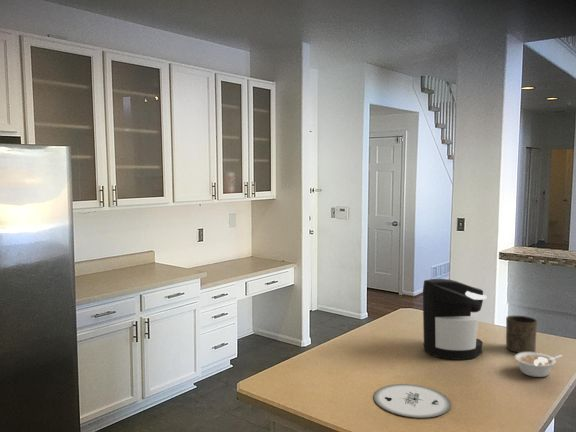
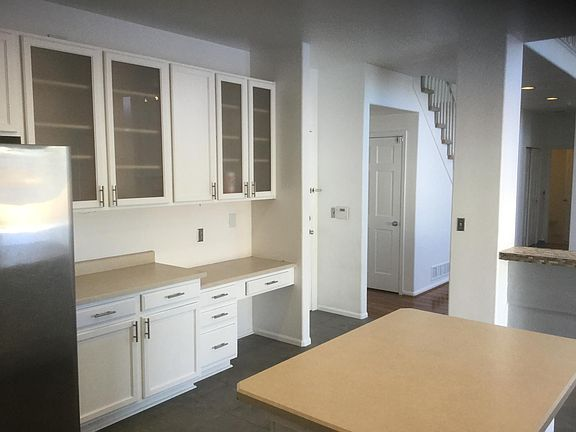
- cup [505,314,538,354]
- plate [373,383,452,419]
- coffee maker [422,278,488,361]
- legume [514,352,563,378]
